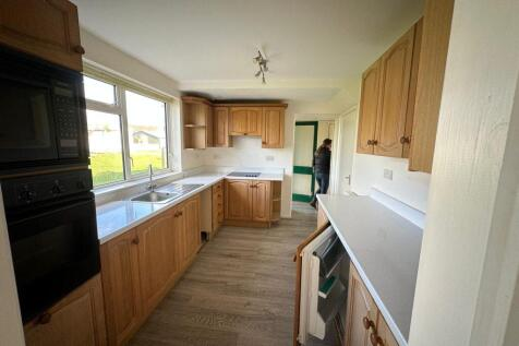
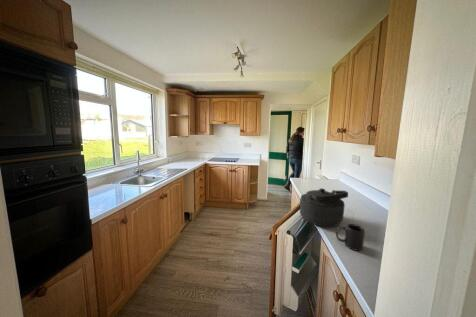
+ mug [335,223,366,252]
+ kettle [299,187,349,228]
